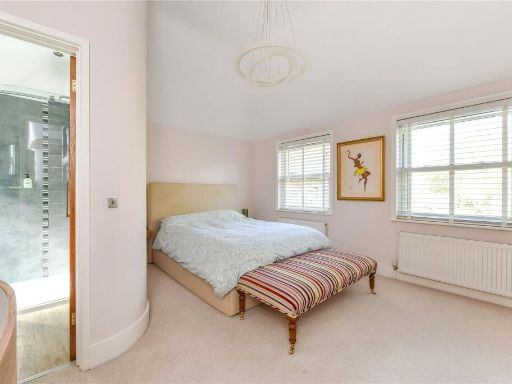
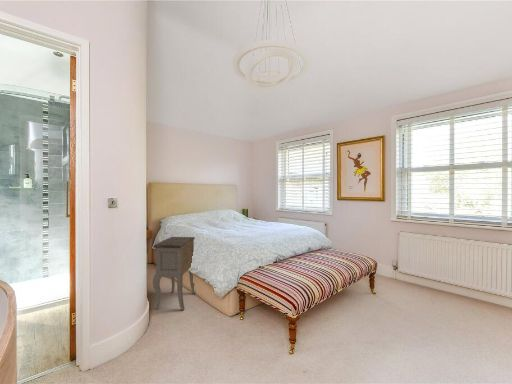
+ nightstand [152,236,197,311]
